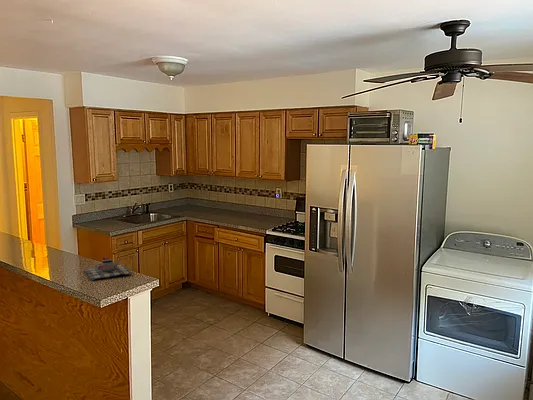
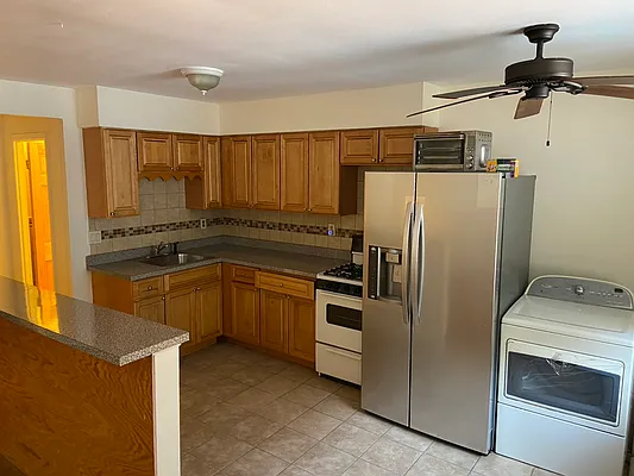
- teapot [84,255,132,281]
